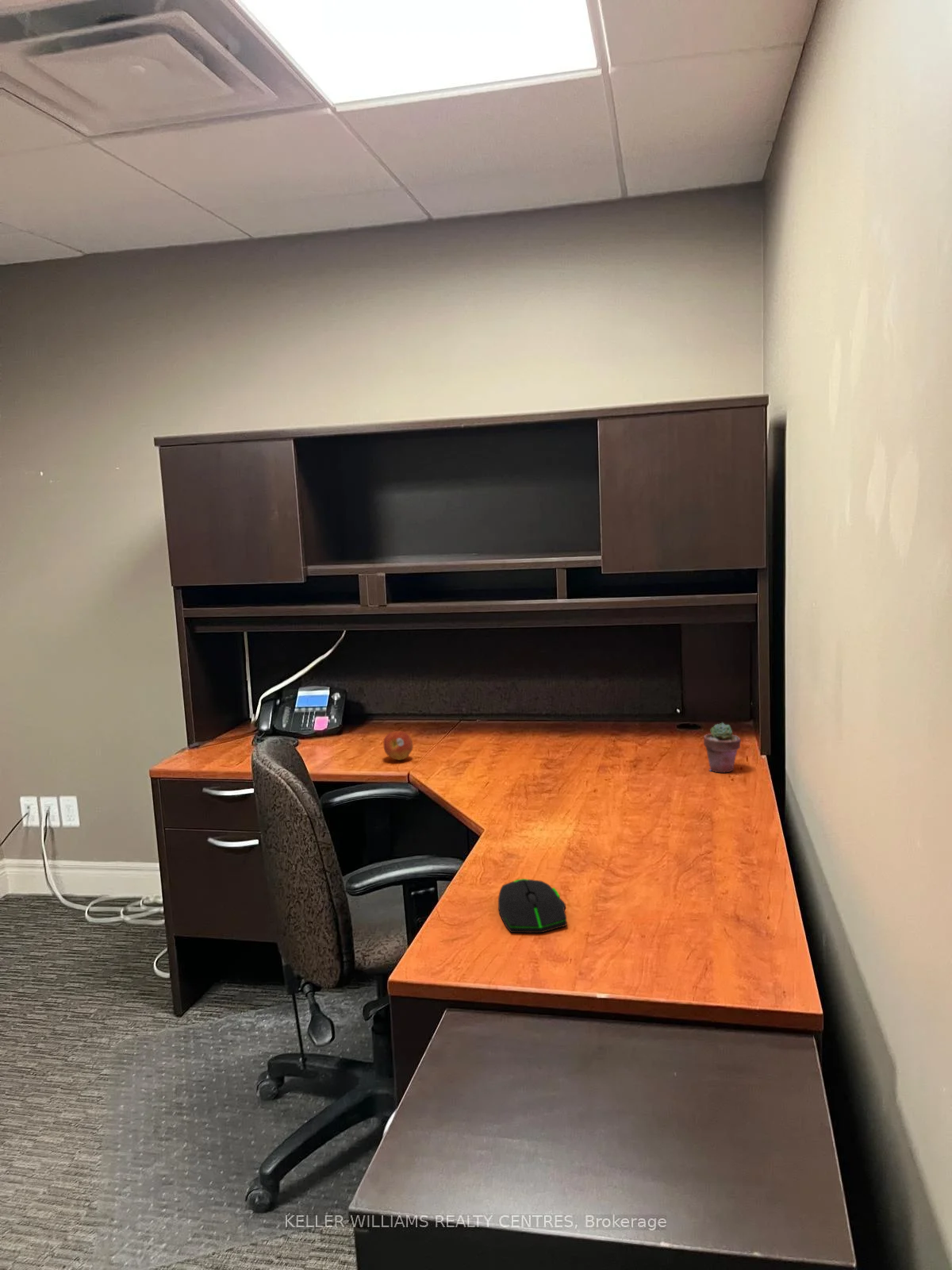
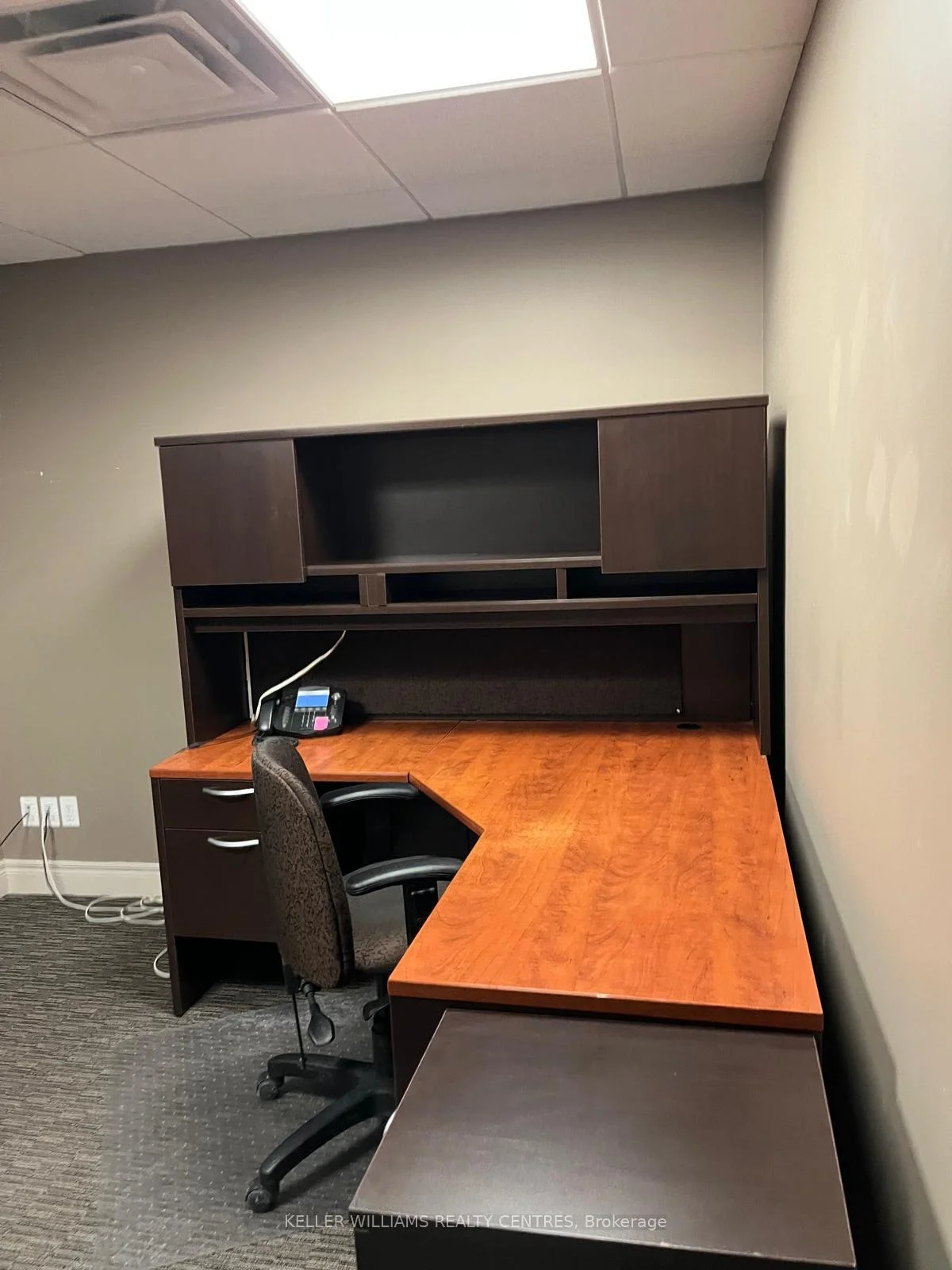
- fruit [383,730,413,761]
- computer mouse [497,878,567,933]
- potted succulent [703,722,742,774]
